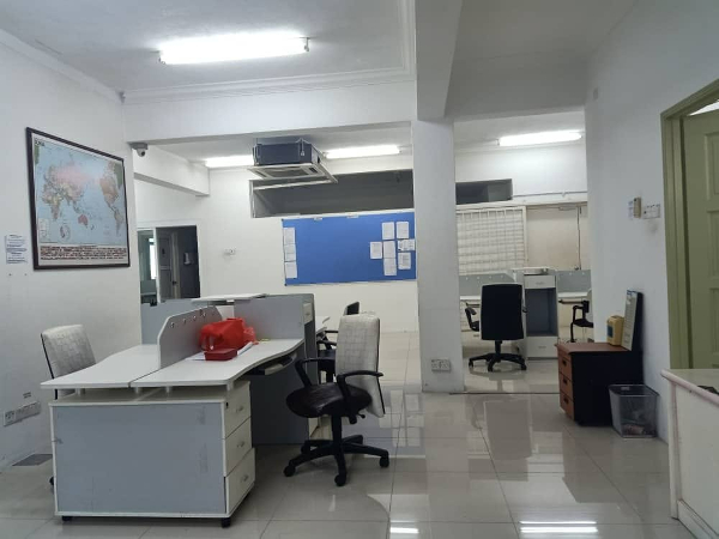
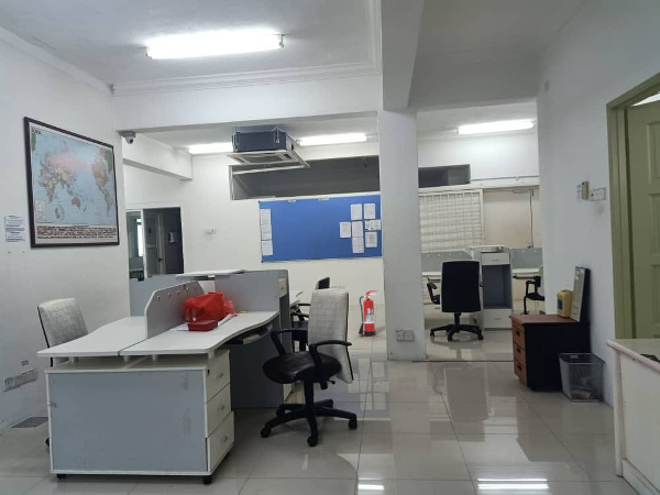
+ fire extinguisher [358,289,377,337]
